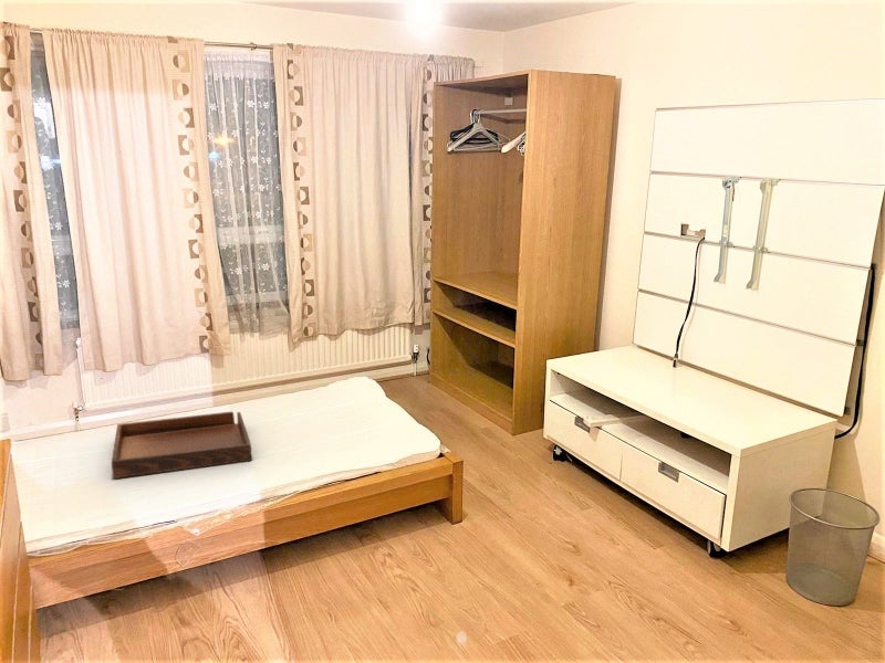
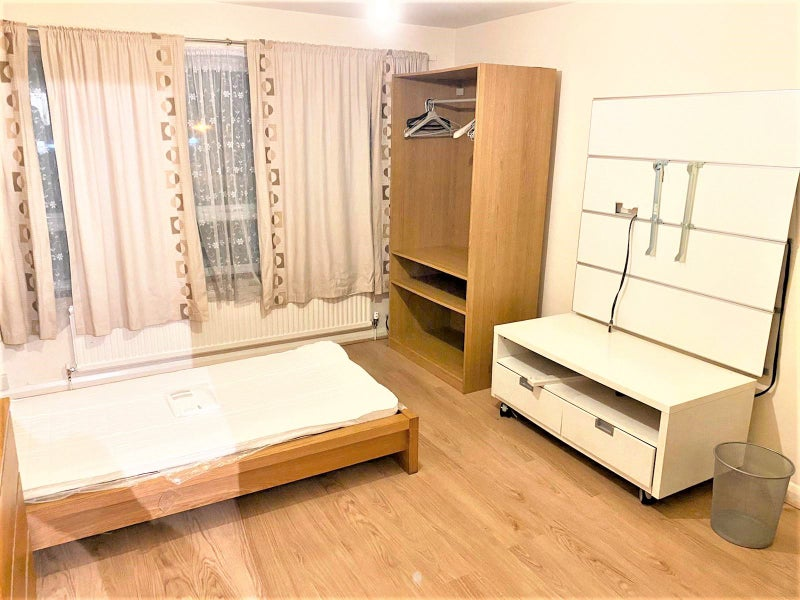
- serving tray [111,410,252,480]
